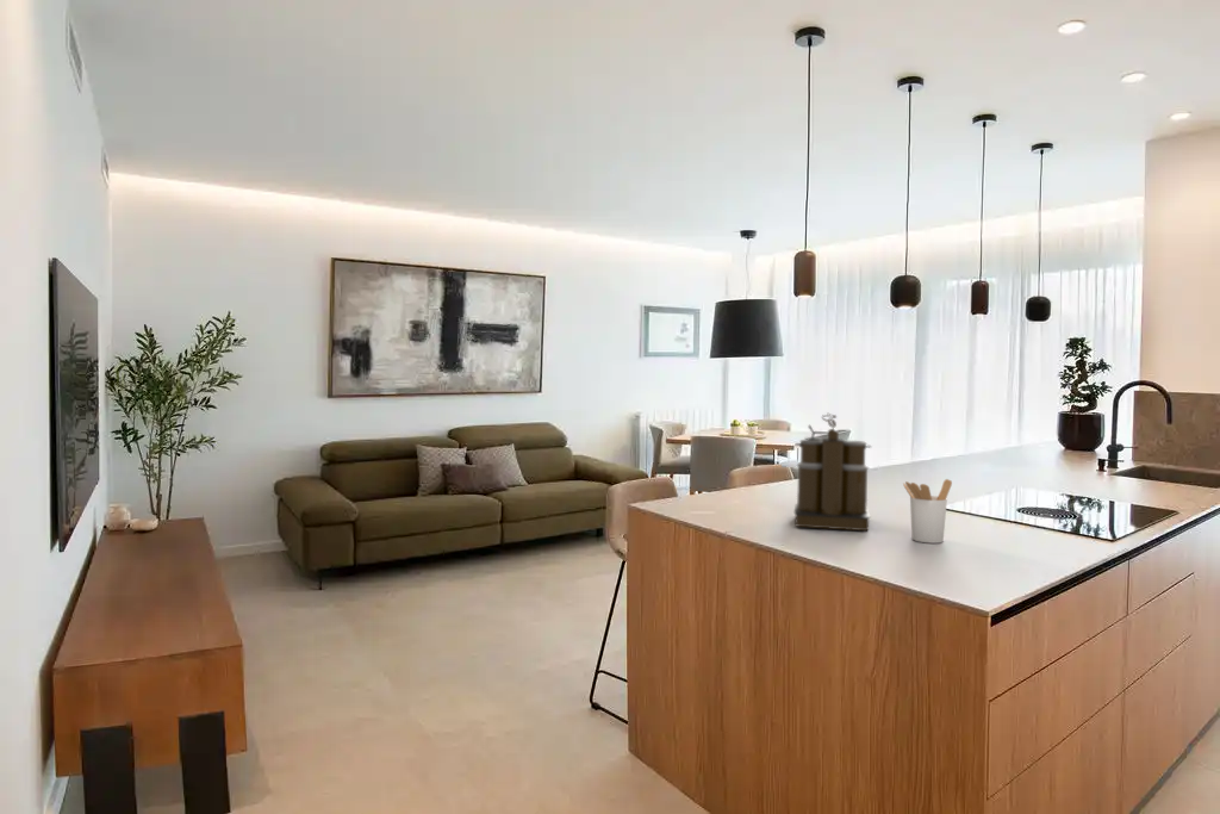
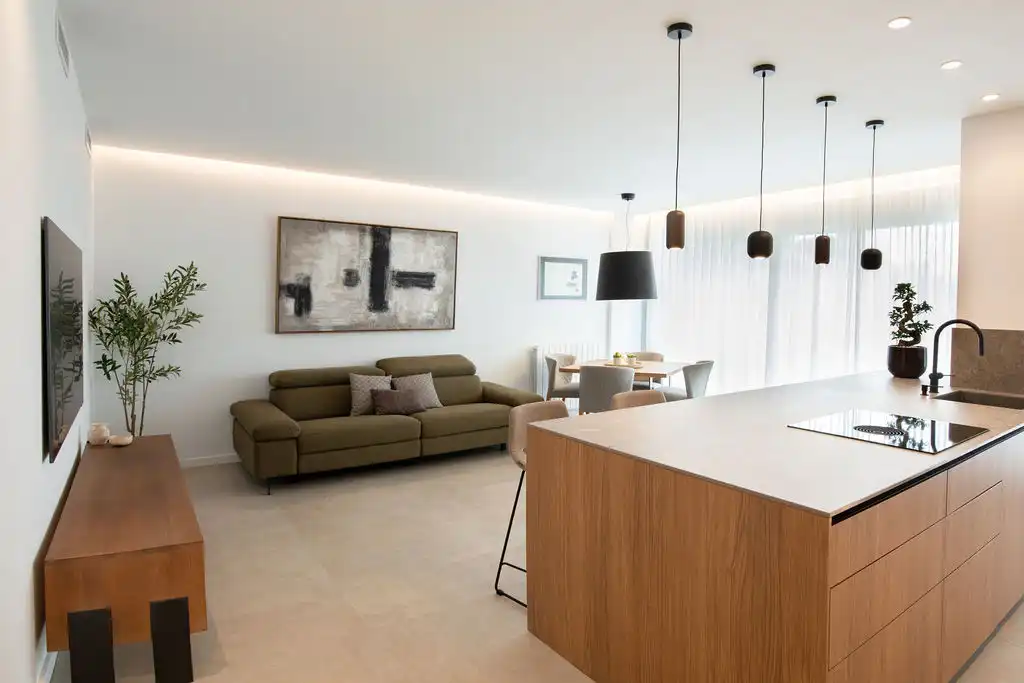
- utensil holder [902,478,953,545]
- coffee maker [792,411,873,532]
